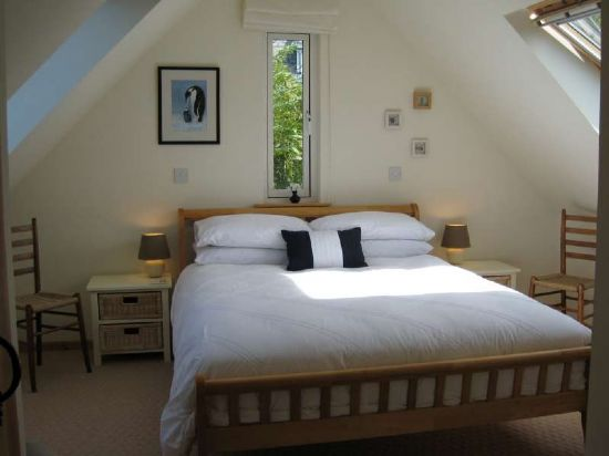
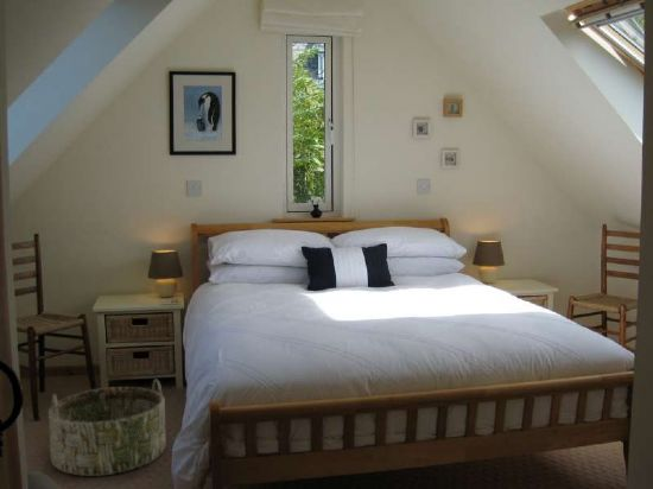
+ basket [47,379,167,477]
